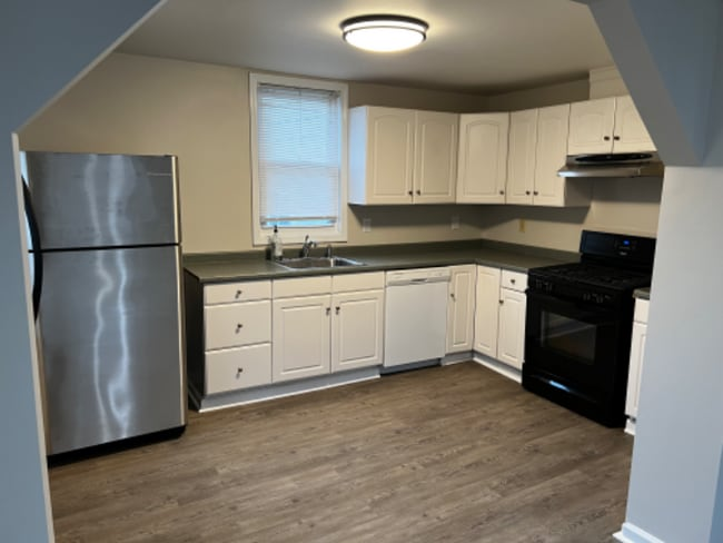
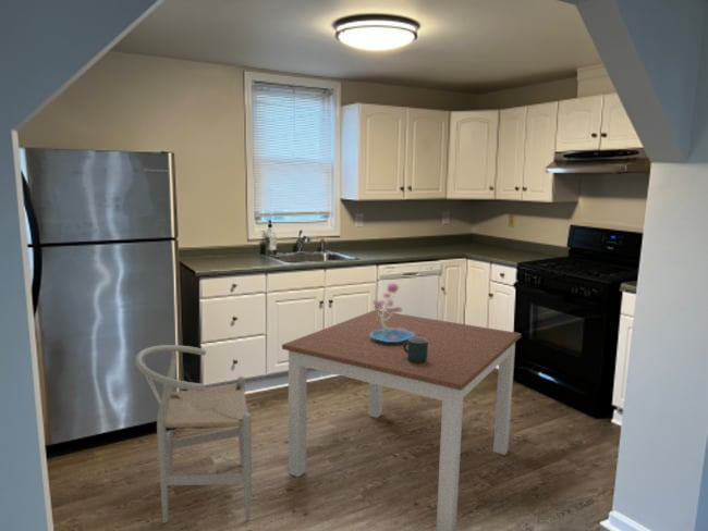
+ dining table [281,309,522,531]
+ mug [403,337,428,363]
+ decorative tree [370,282,415,342]
+ chair [134,344,253,524]
